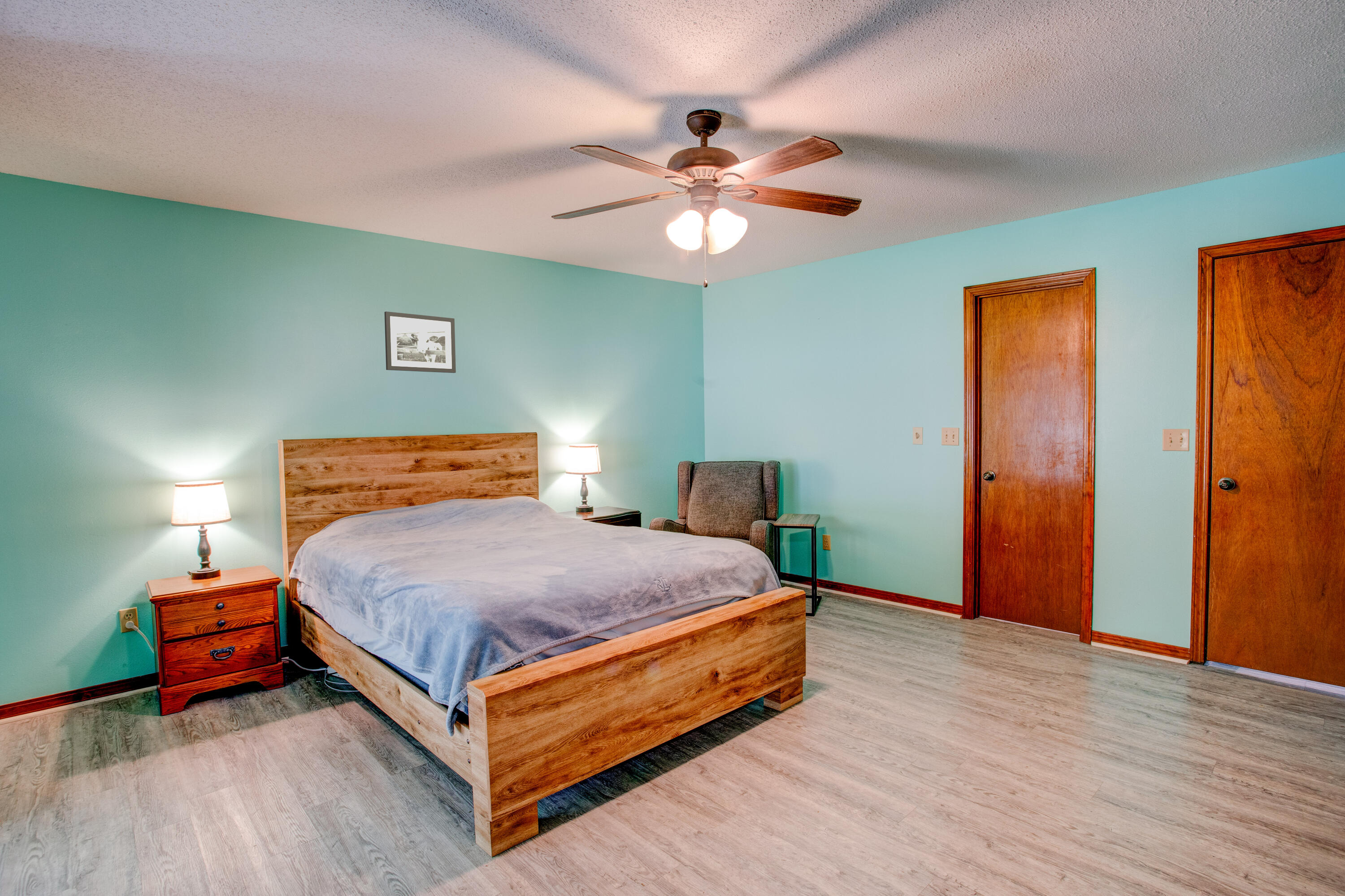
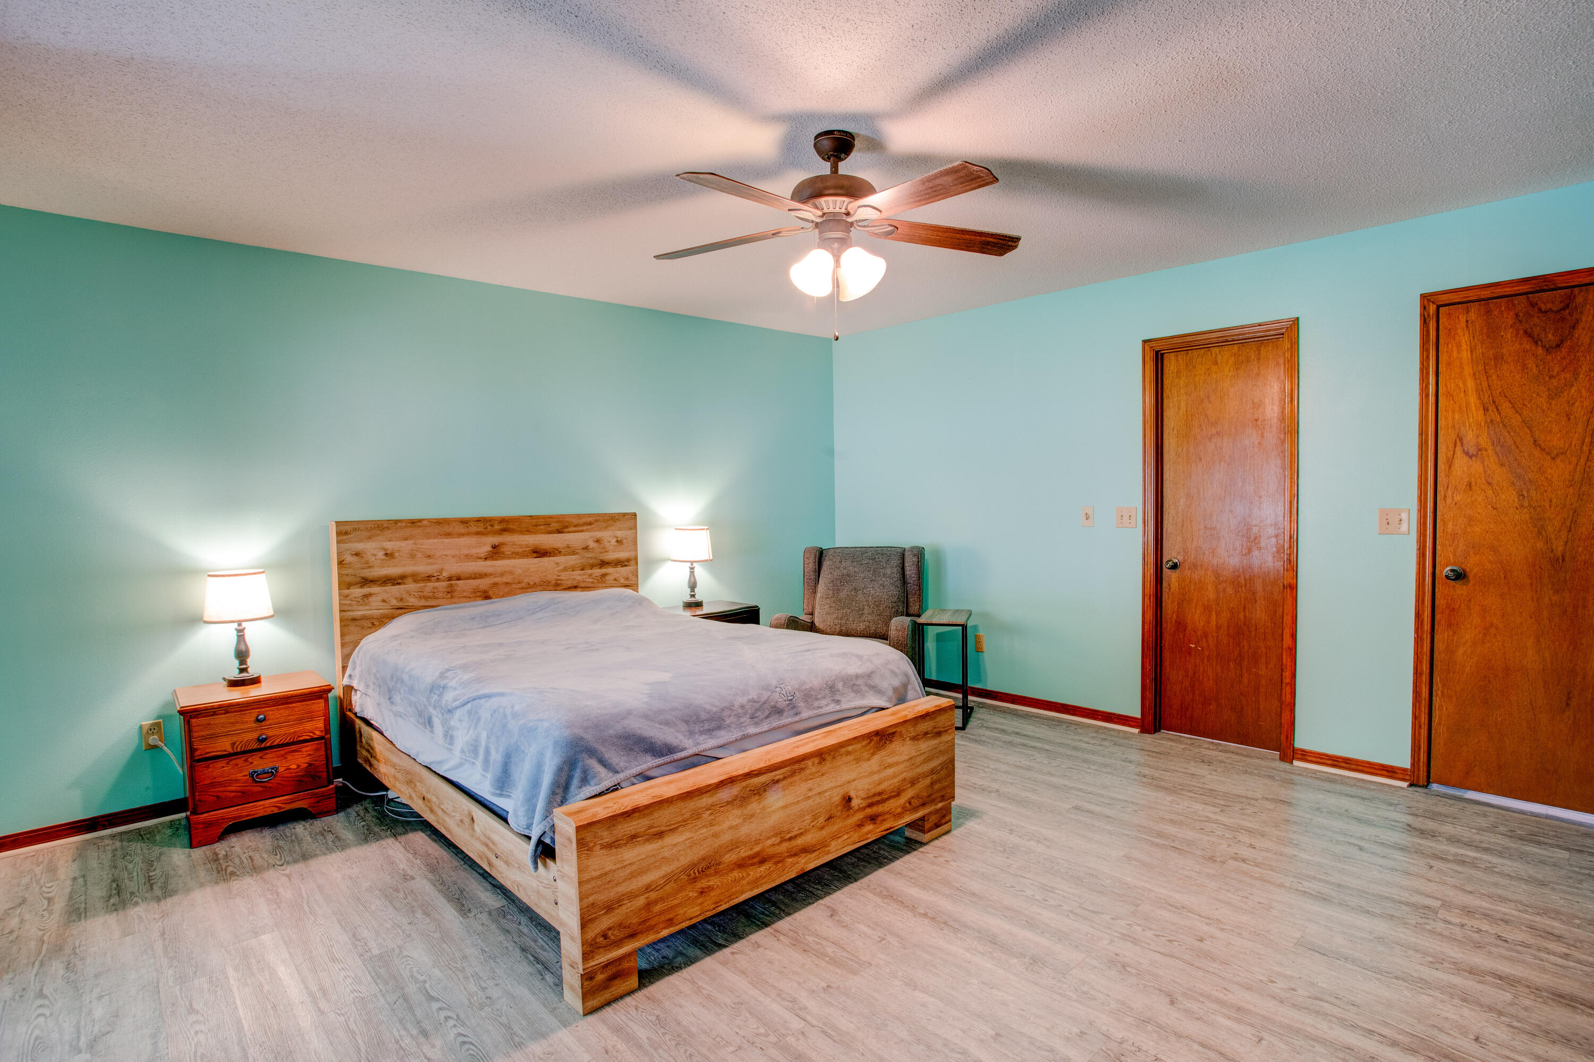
- picture frame [384,311,456,373]
